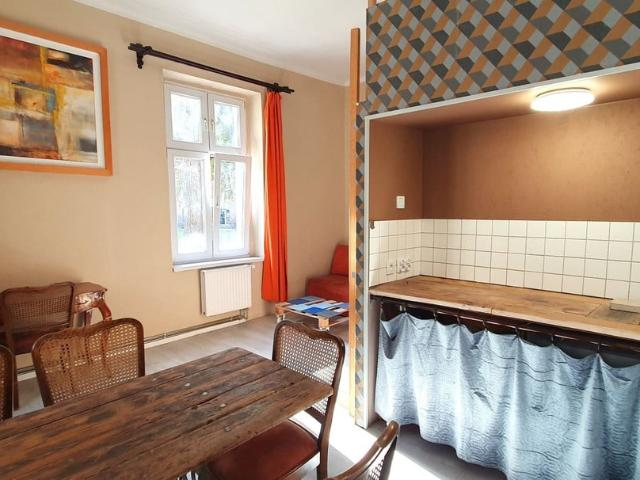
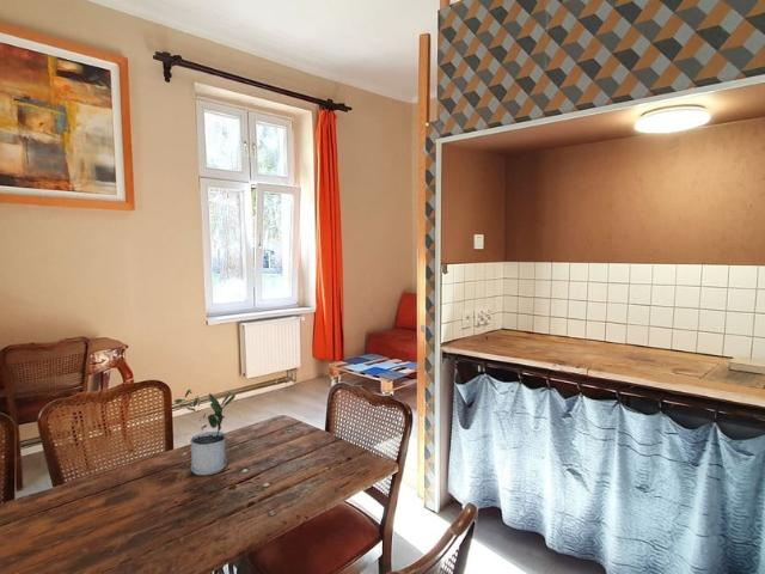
+ potted plant [173,389,237,477]
